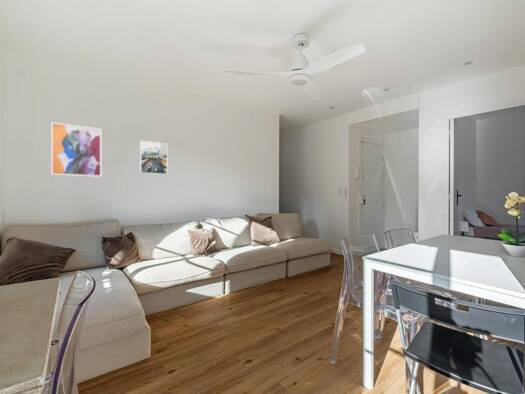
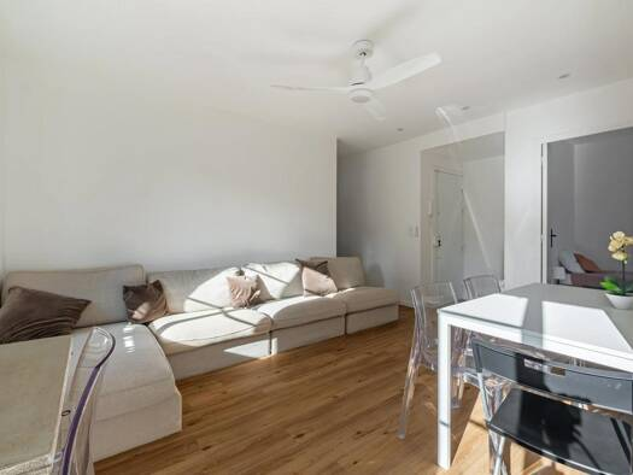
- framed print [139,140,168,175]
- wall art [50,121,102,178]
